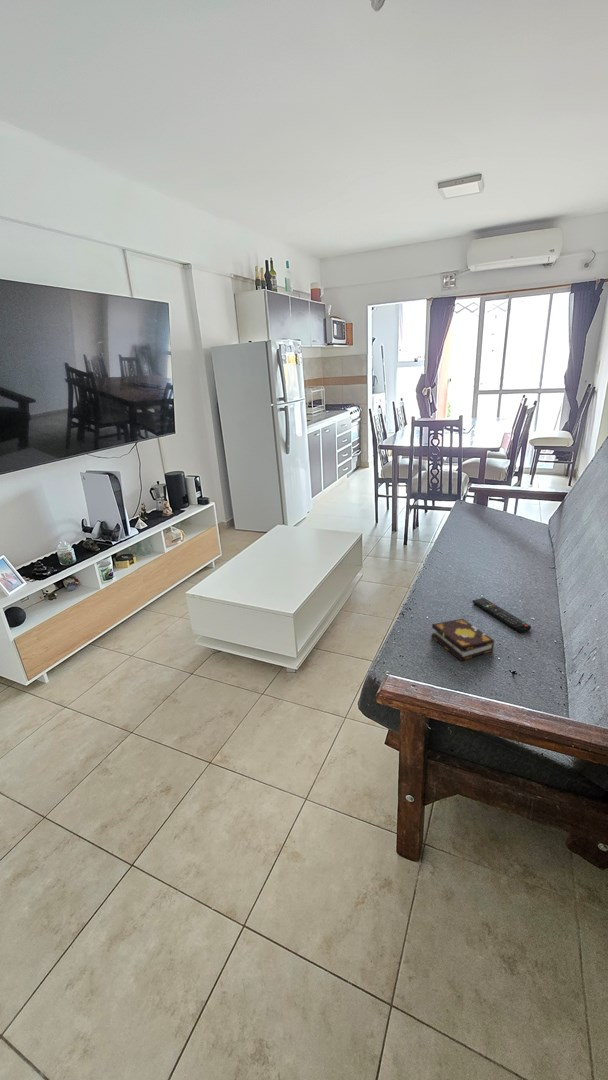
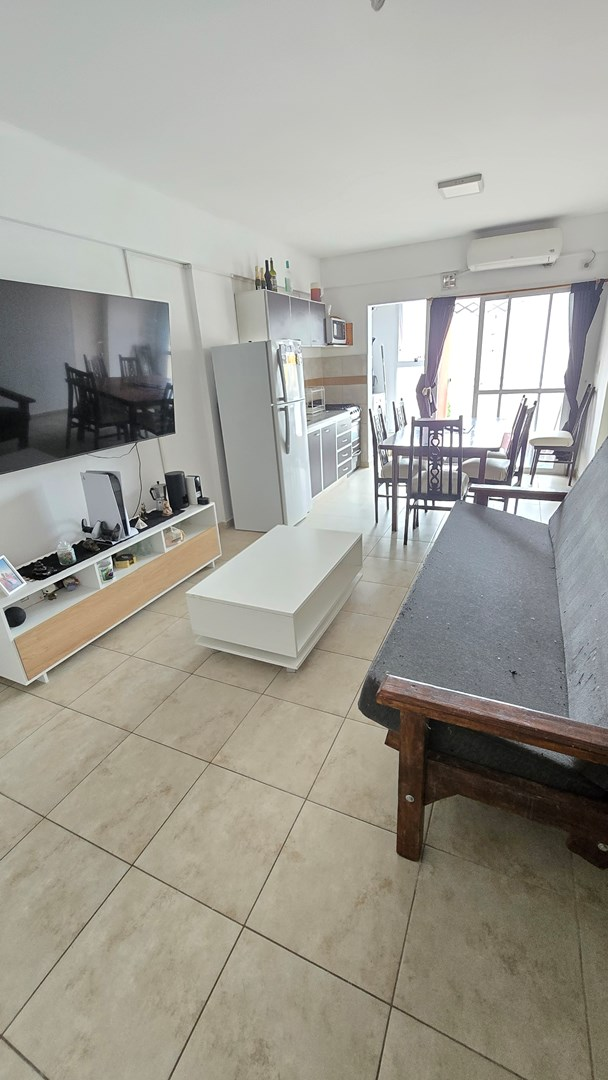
- remote control [471,597,532,634]
- book [430,618,495,662]
